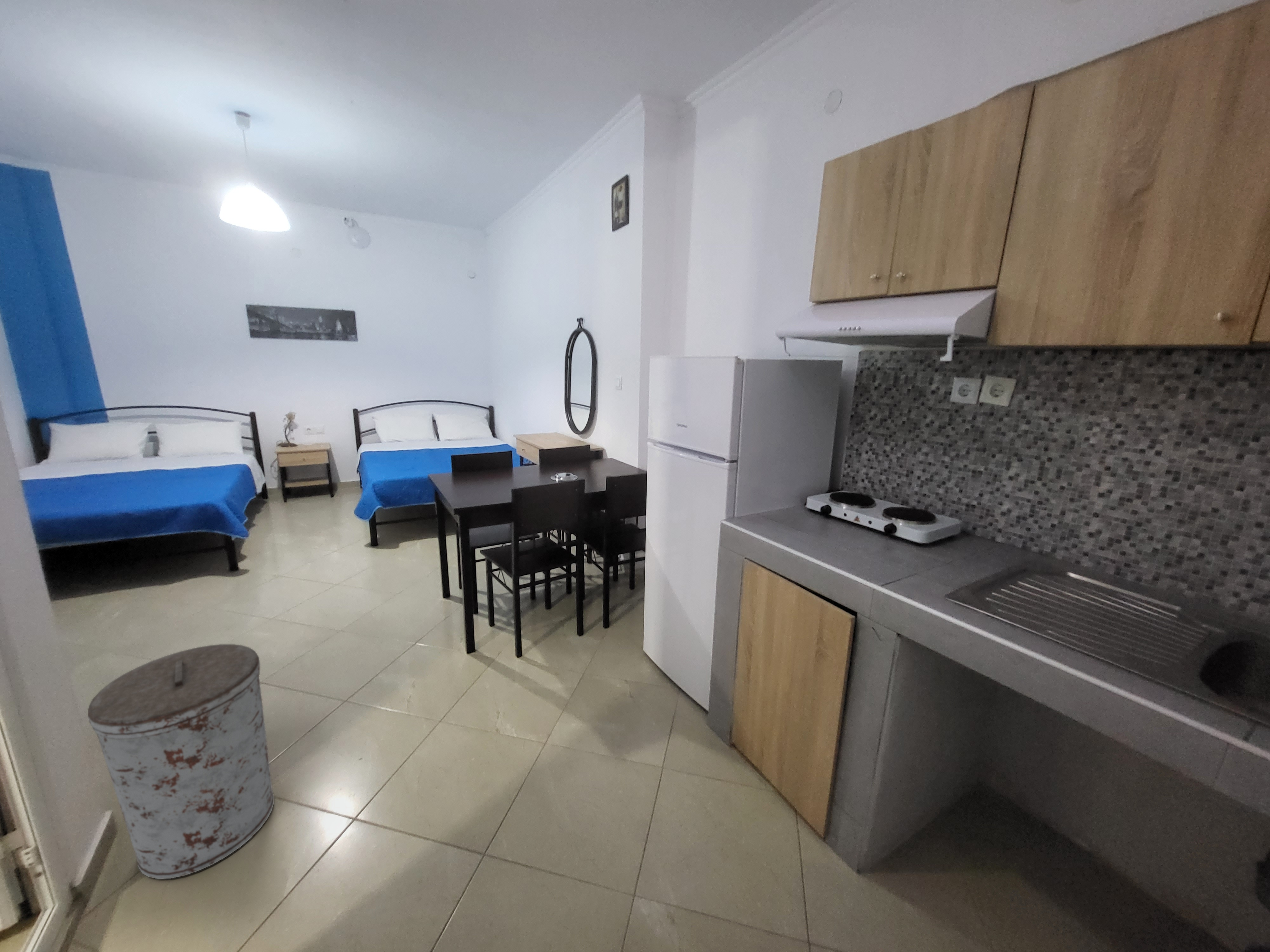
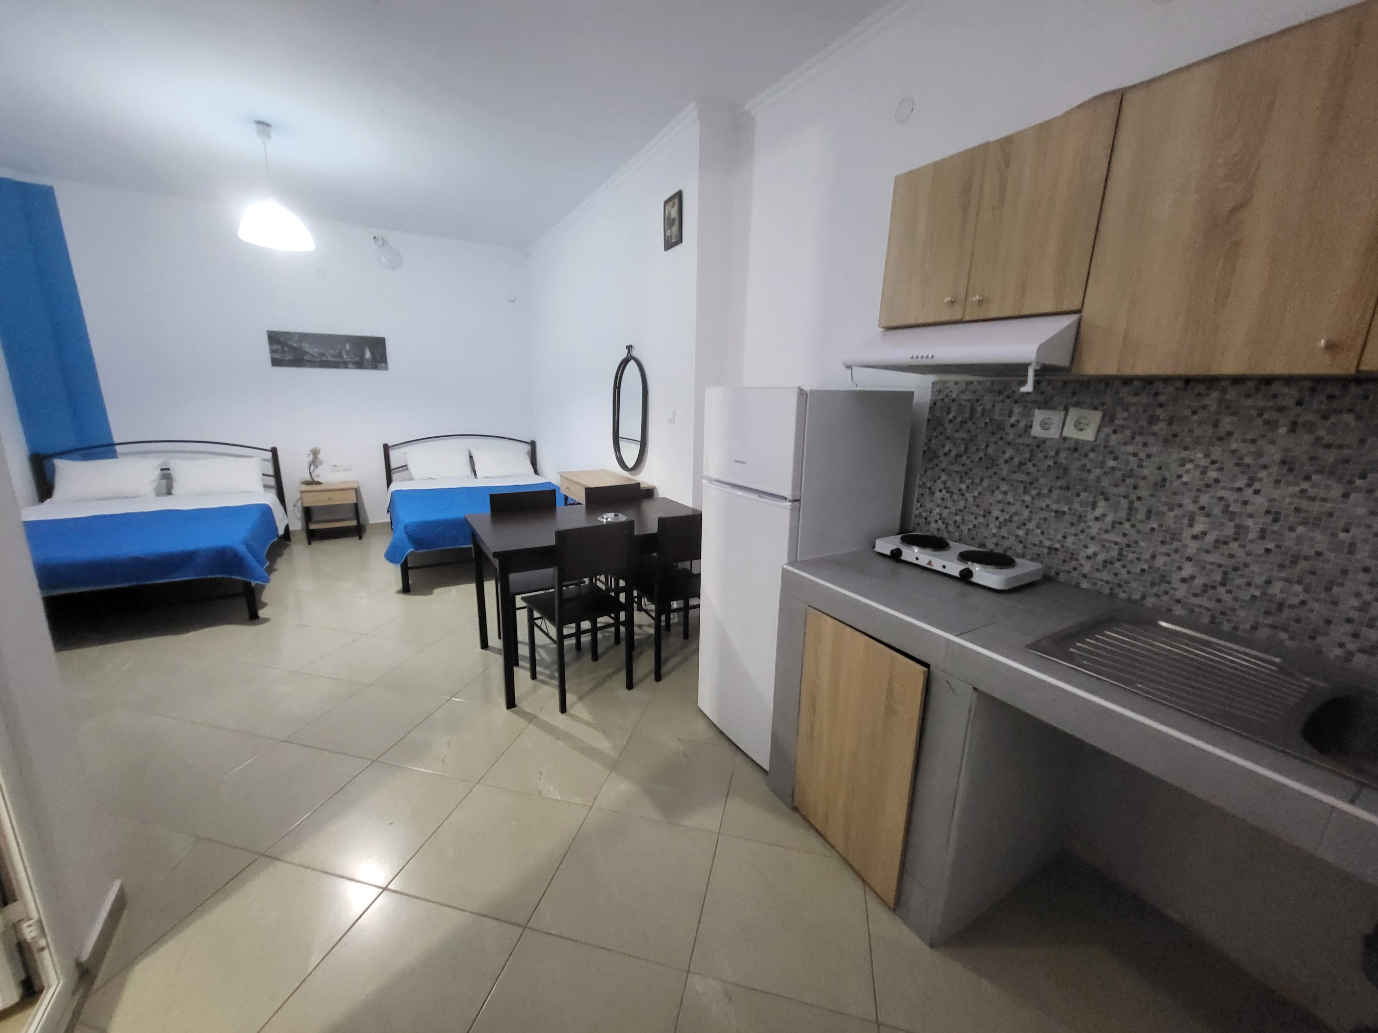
- trash can [87,644,274,879]
